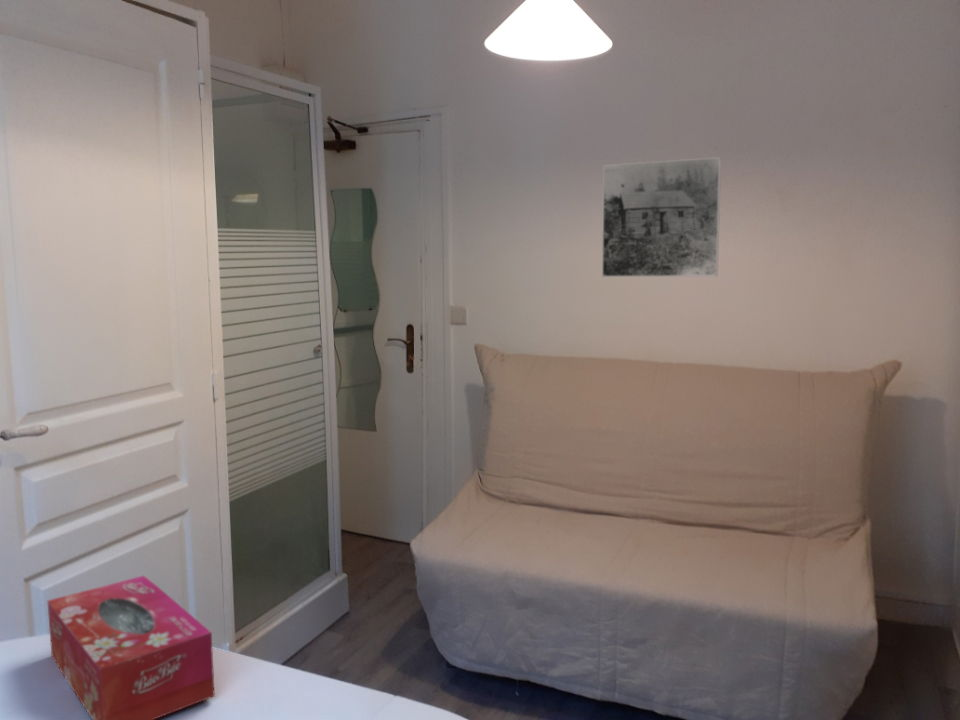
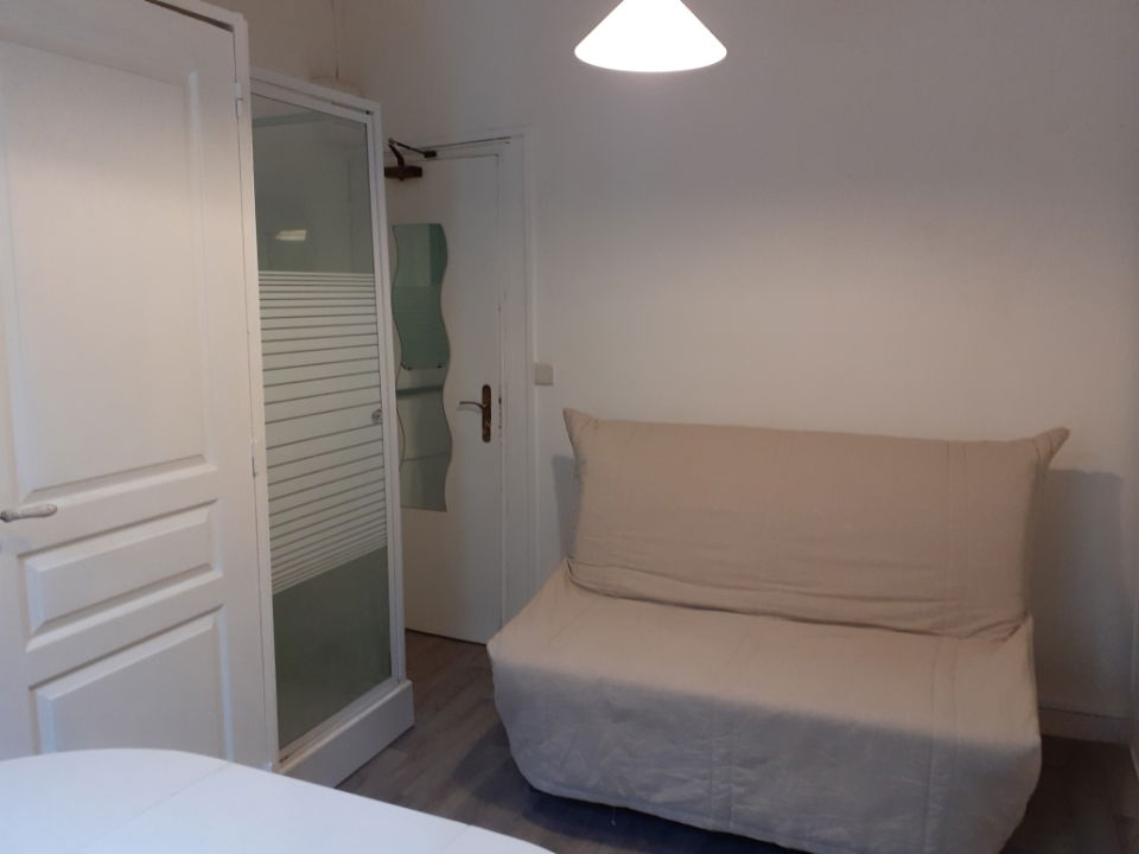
- tissue box [46,574,216,720]
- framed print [601,156,722,278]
